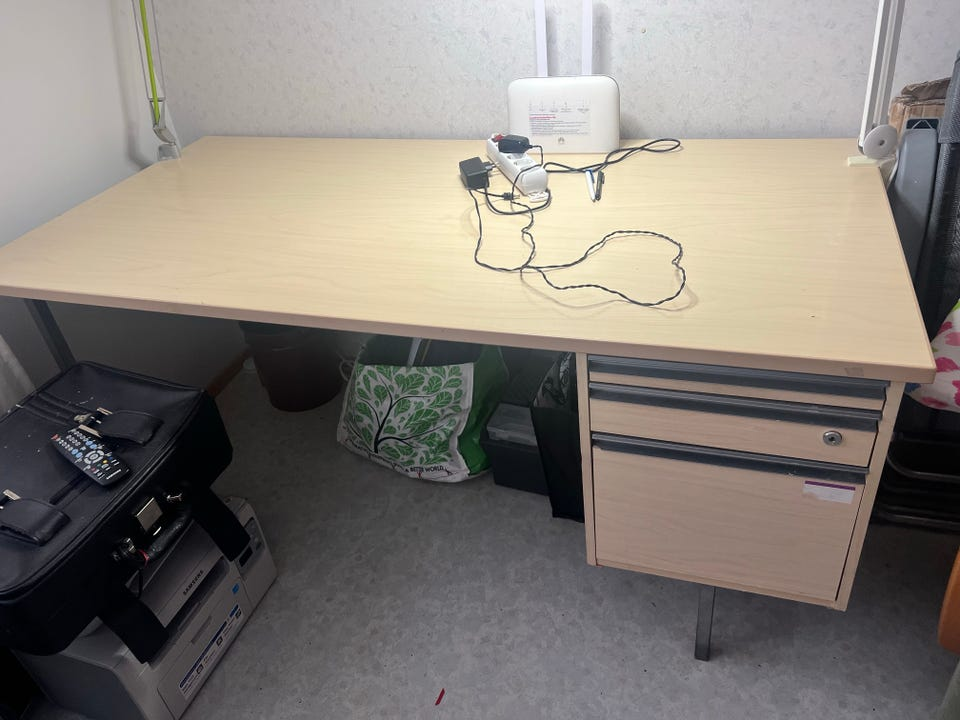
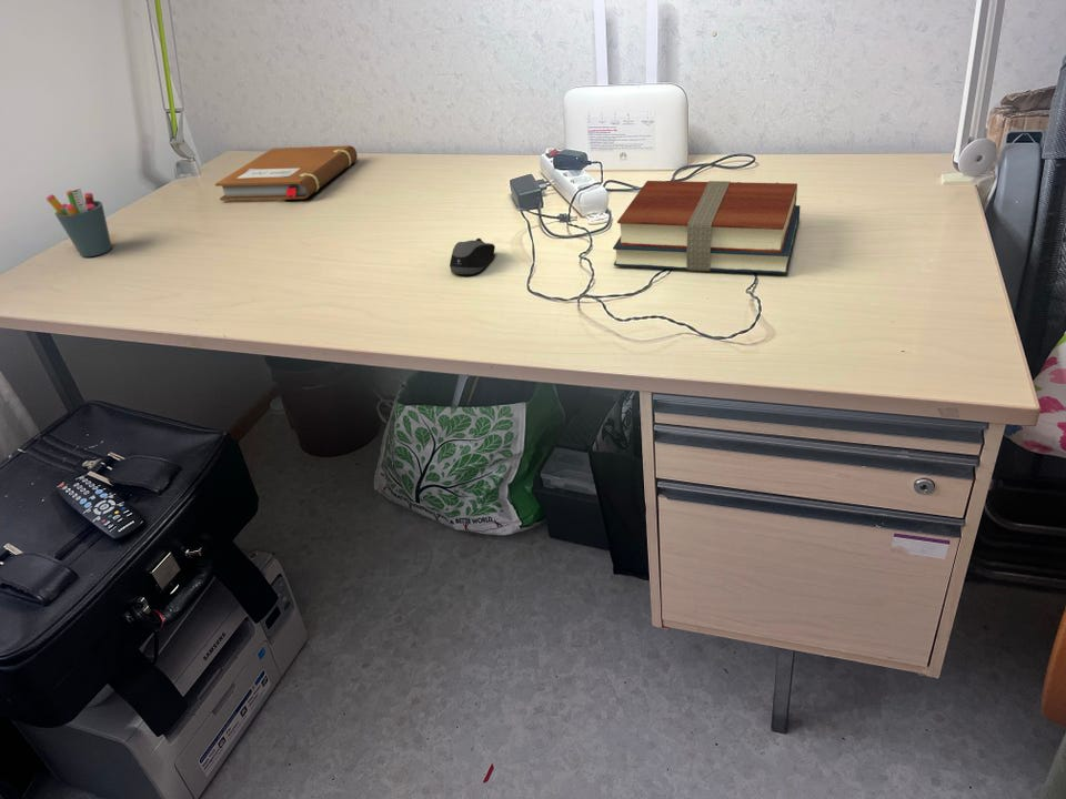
+ computer mouse [449,237,496,276]
+ books [612,180,801,275]
+ notebook [214,144,359,202]
+ pen holder [46,186,113,257]
